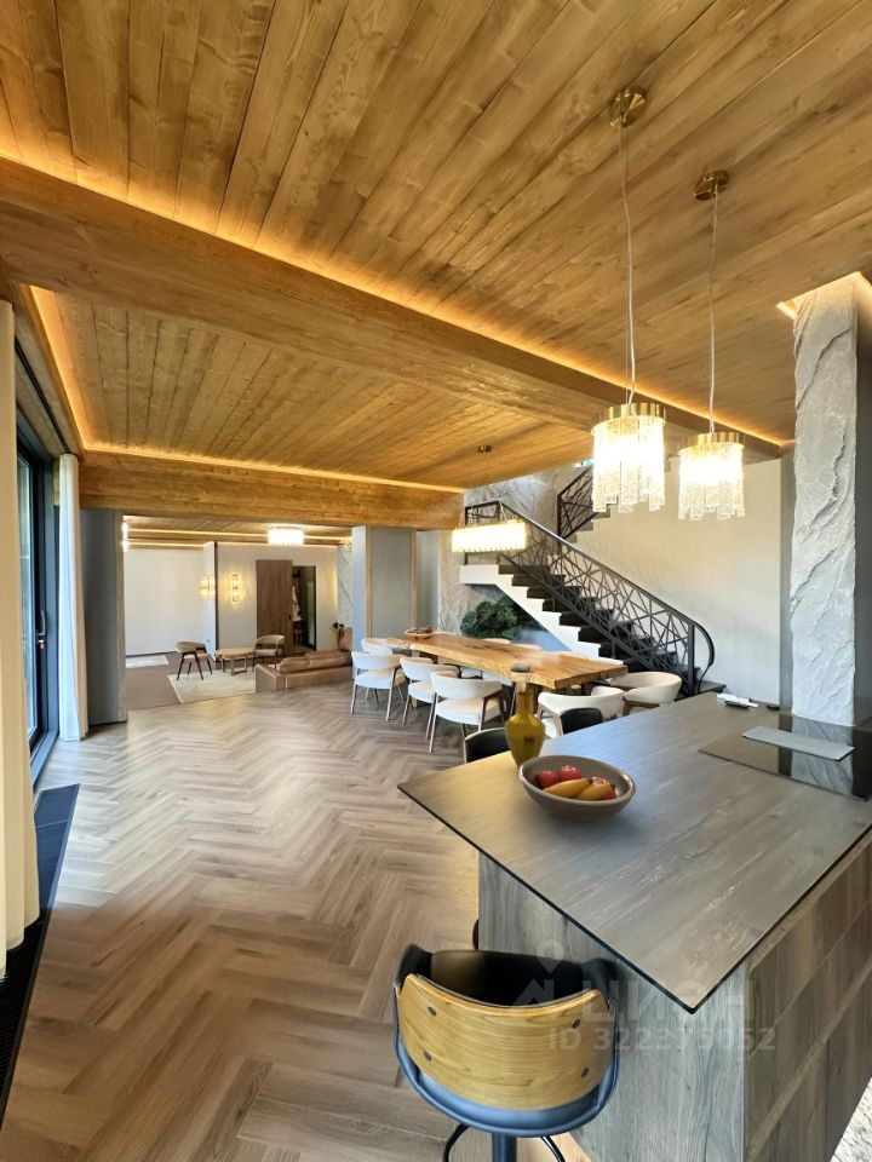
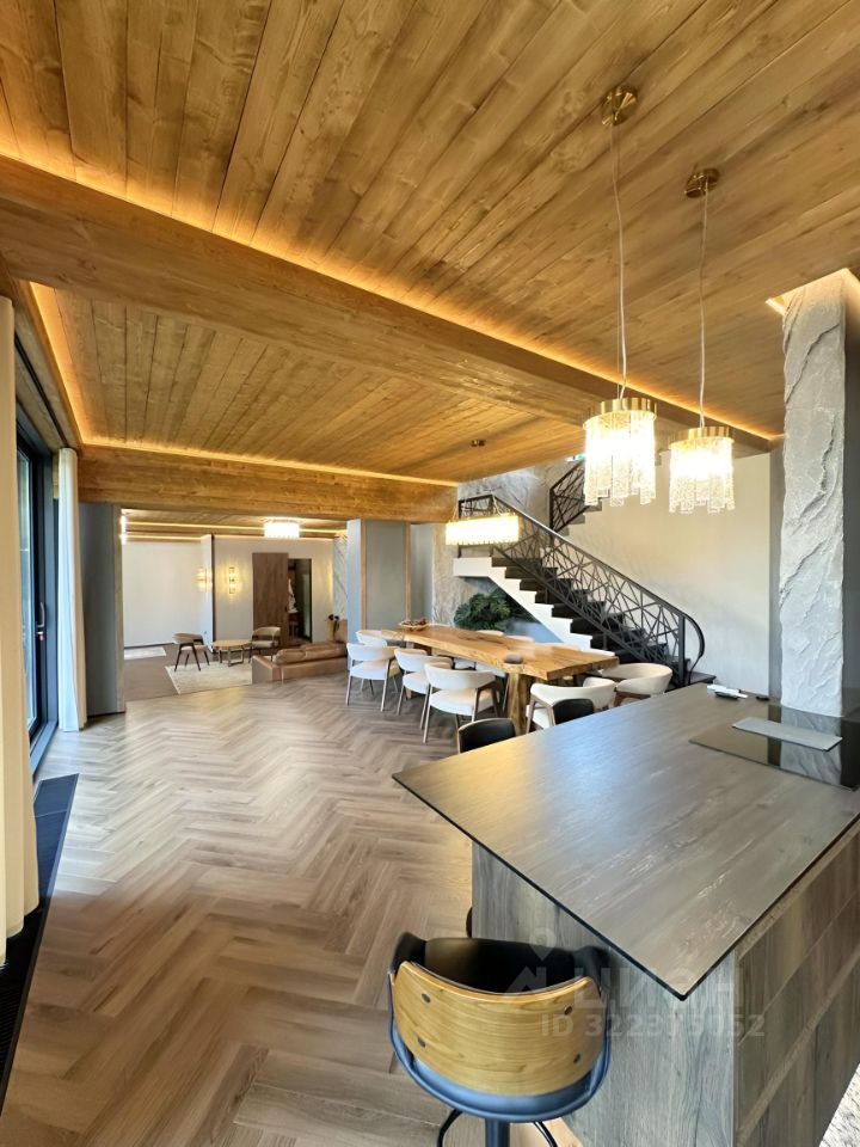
- vase [504,690,547,770]
- fruit bowl [517,754,637,823]
